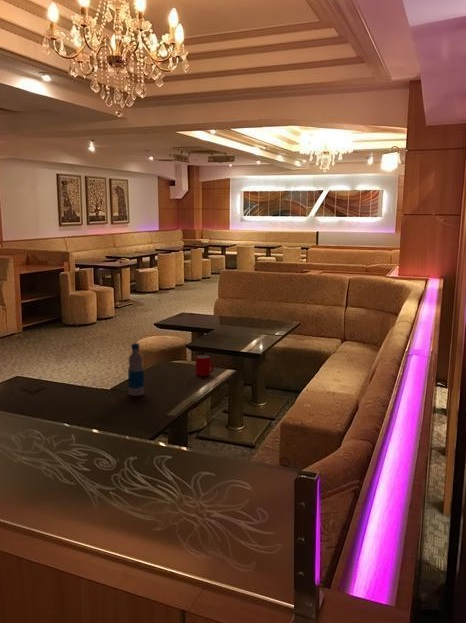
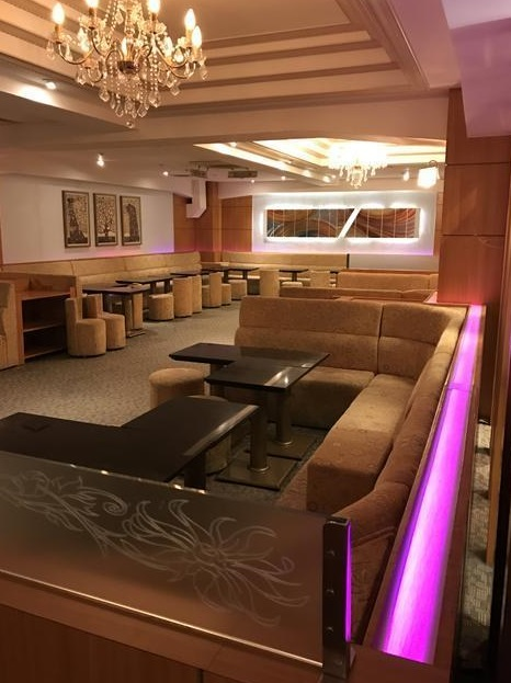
- bottle [127,342,145,397]
- cup [195,354,215,377]
